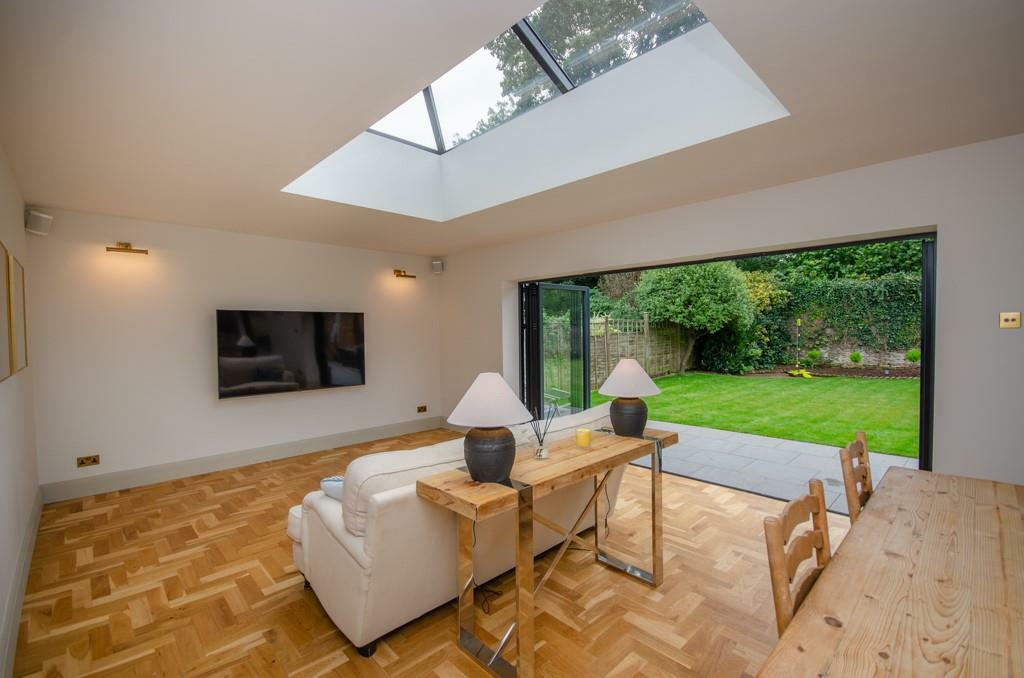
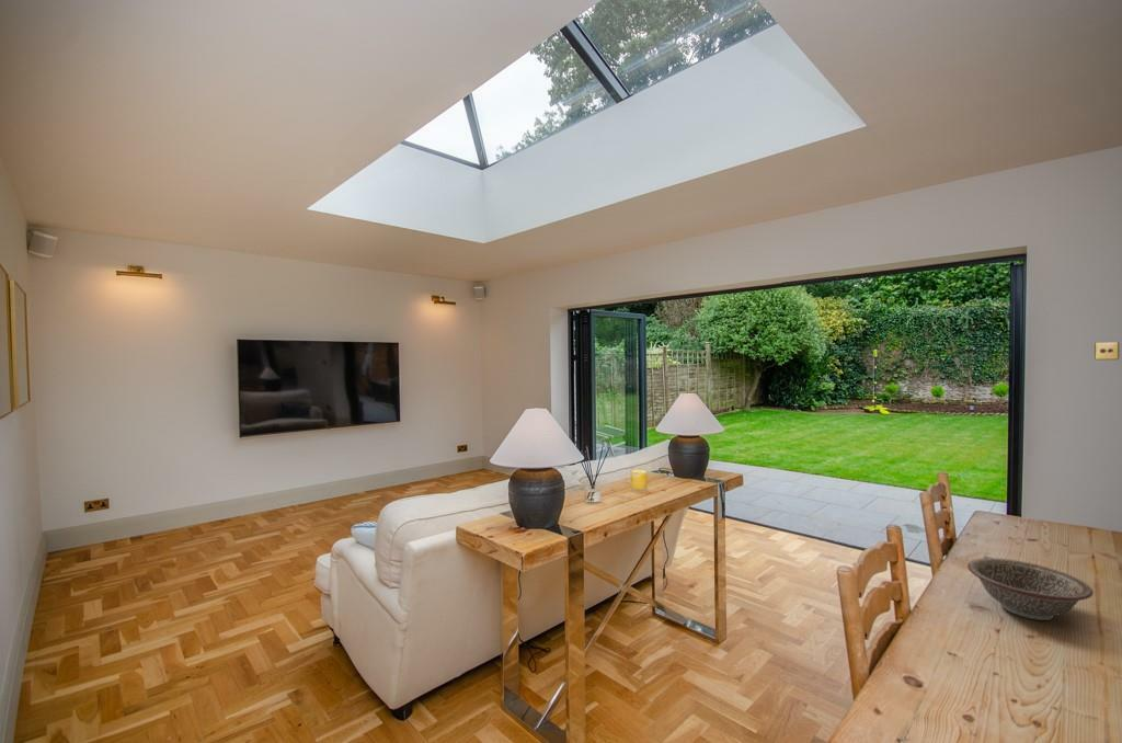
+ decorative bowl [966,557,1095,621]
